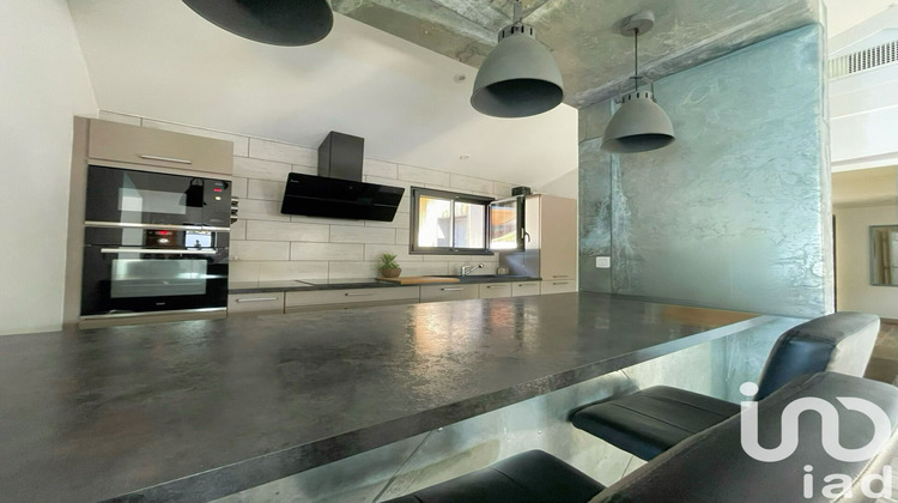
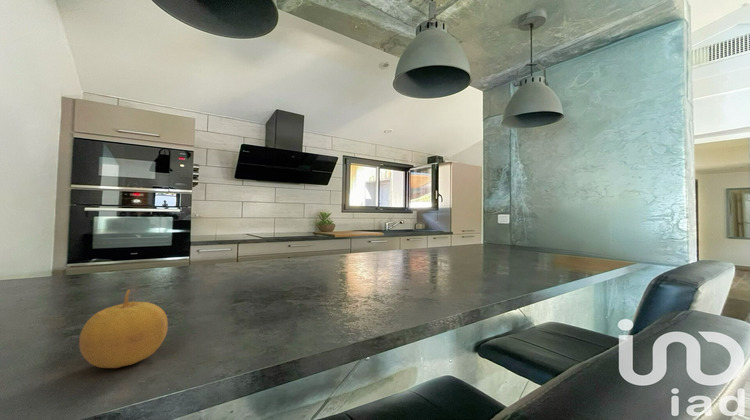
+ fruit [78,289,169,369]
